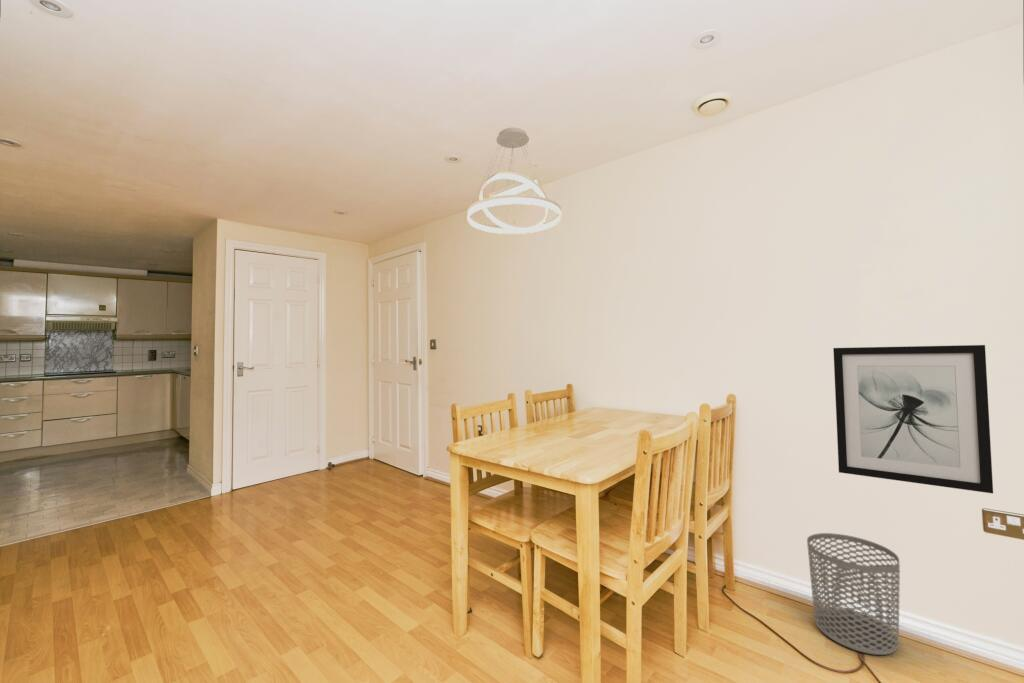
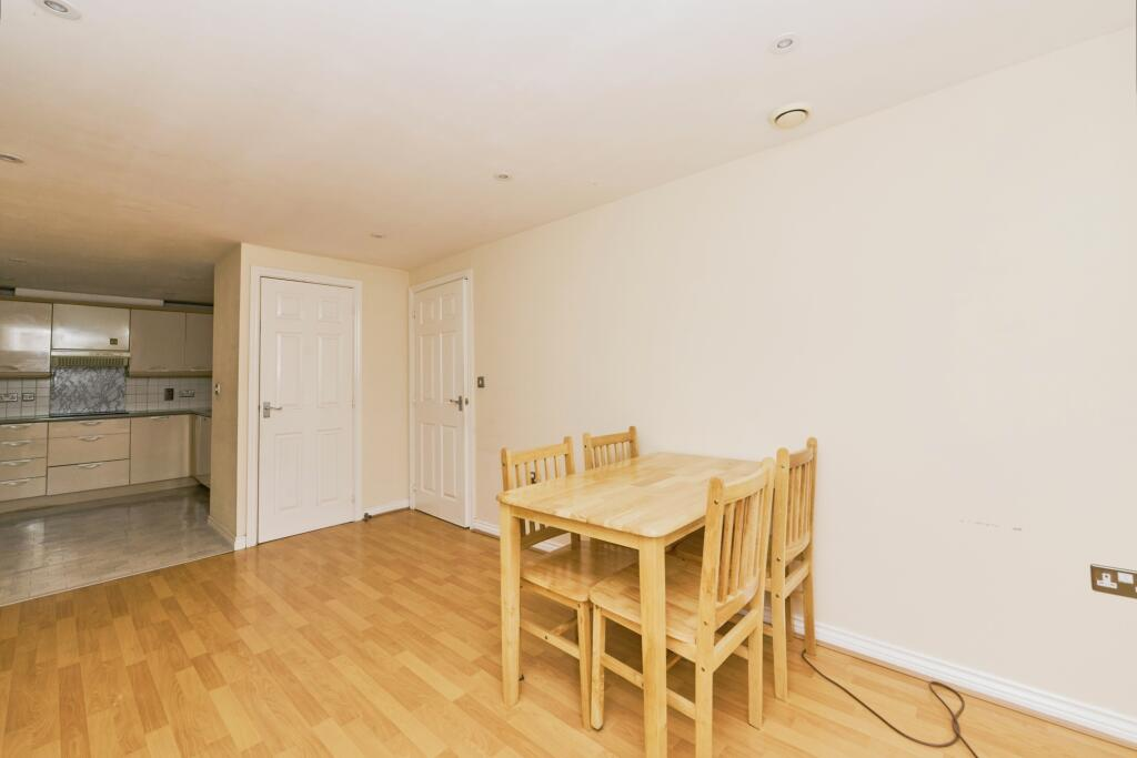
- waste bin [806,532,901,656]
- wall art [832,344,994,494]
- pendant light [466,127,562,235]
